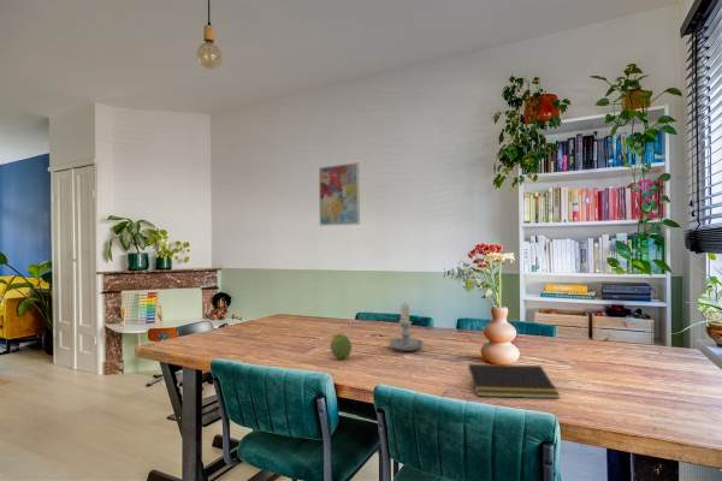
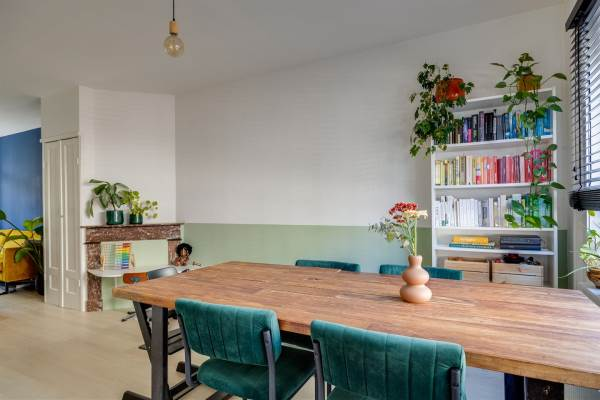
- fruit [330,332,353,360]
- notepad [466,363,561,399]
- wall art [318,161,361,227]
- candle [389,303,424,352]
